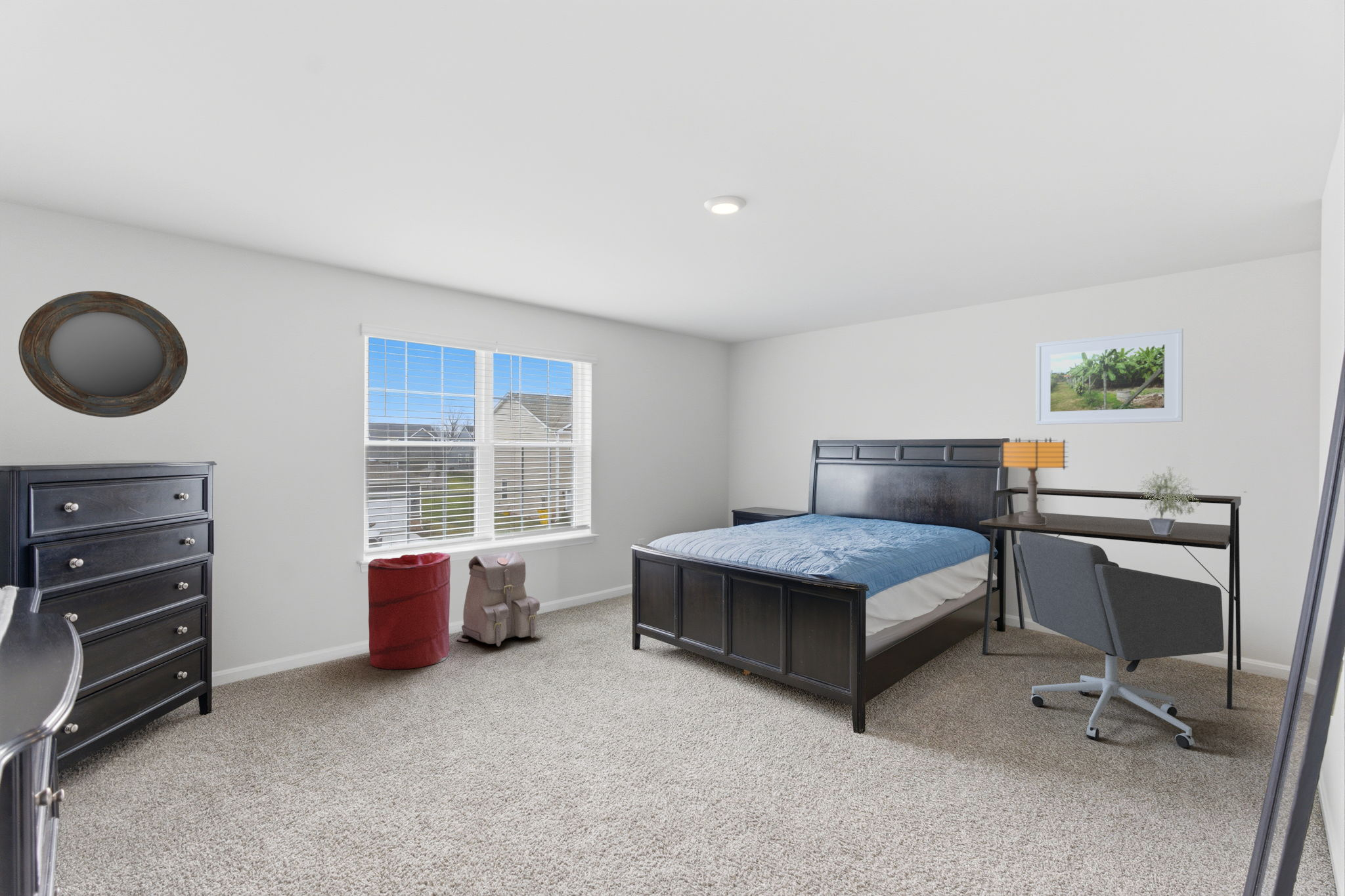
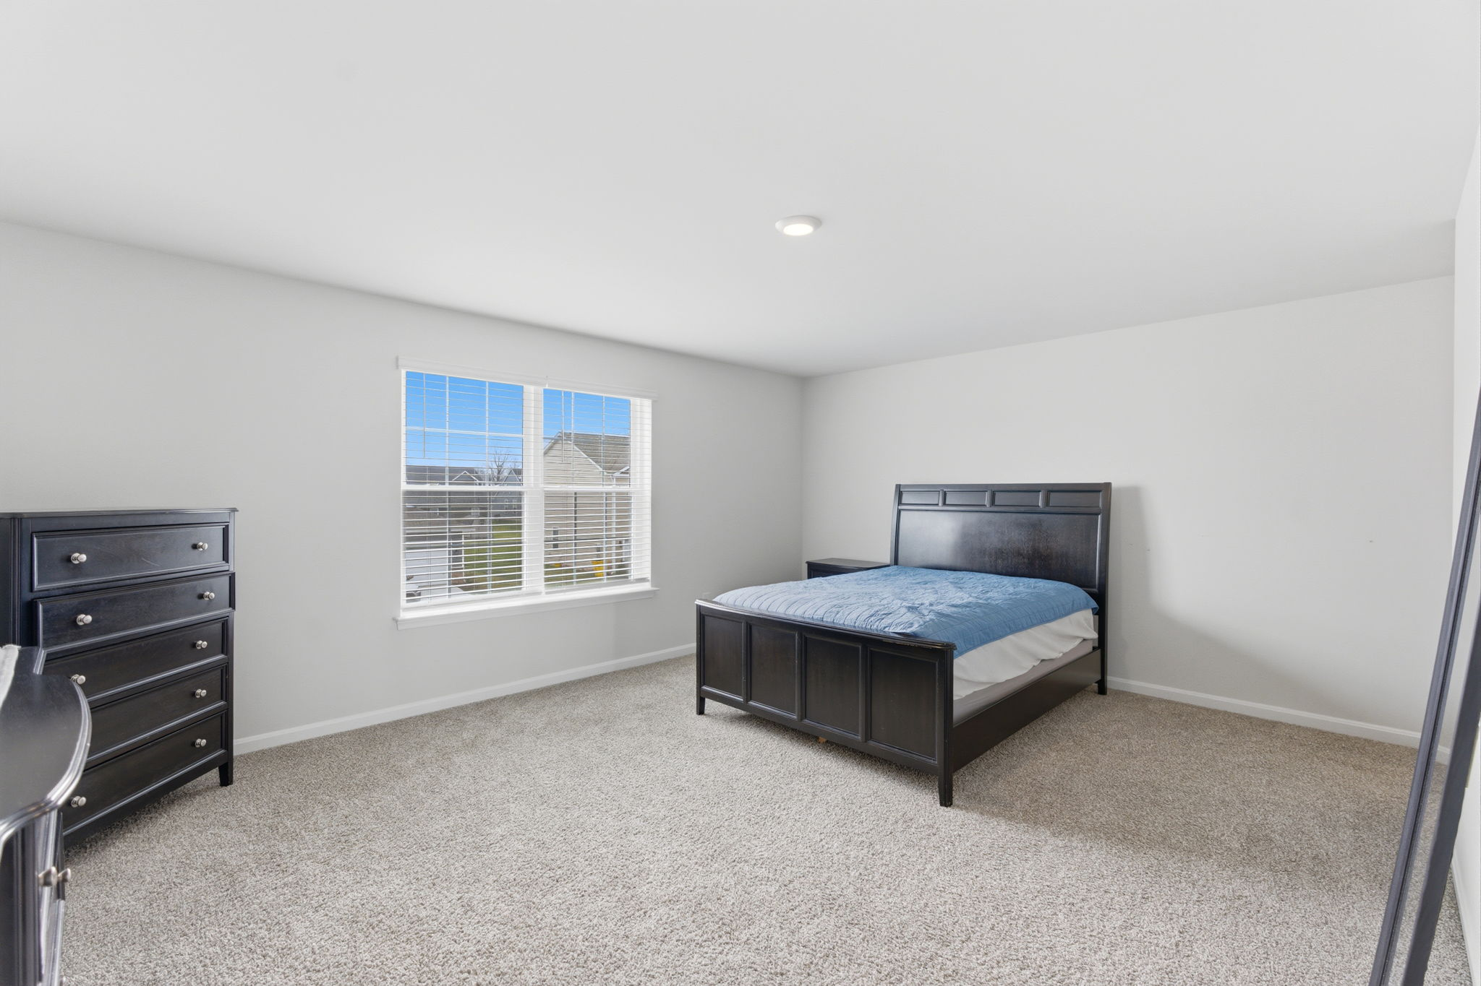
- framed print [1035,328,1183,425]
- laundry hamper [367,551,451,670]
- potted plant [1137,465,1202,534]
- backpack [456,550,540,647]
- table lamp [998,437,1069,525]
- home mirror [18,290,188,418]
- office chair [1013,531,1225,748]
- desk [979,486,1242,710]
